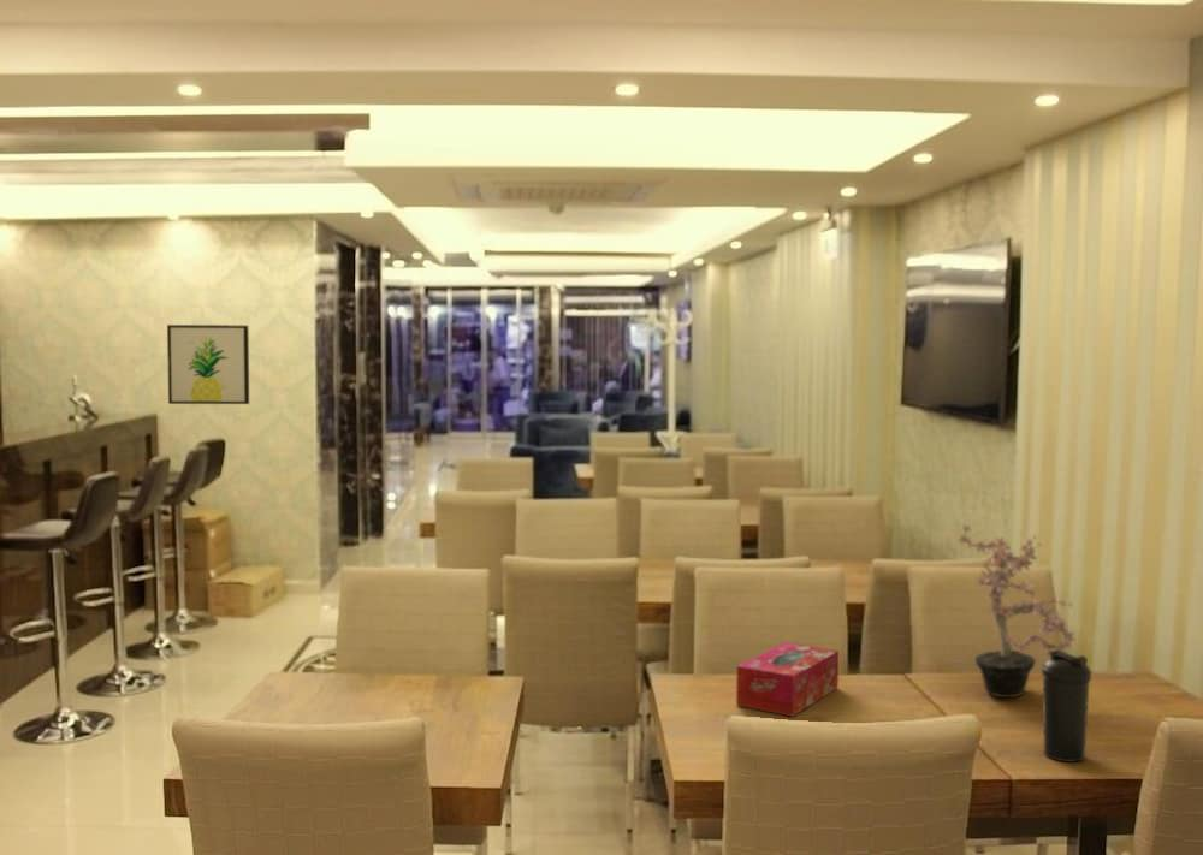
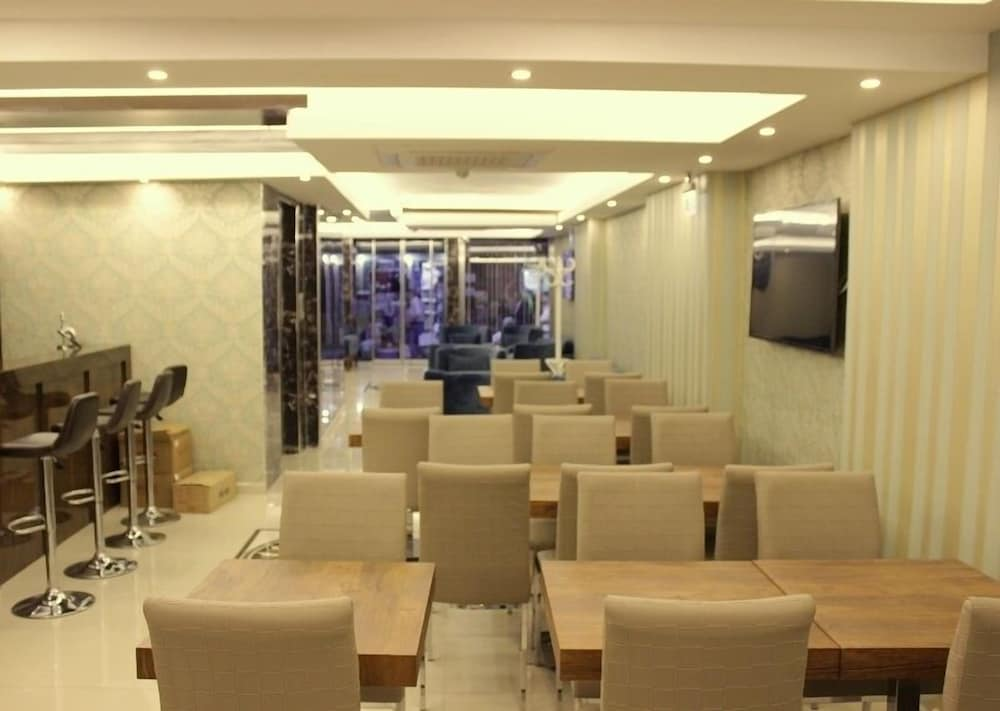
- potted plant [956,522,1075,699]
- water bottle [1041,649,1092,762]
- wall art [166,323,250,405]
- tissue box [735,641,840,718]
